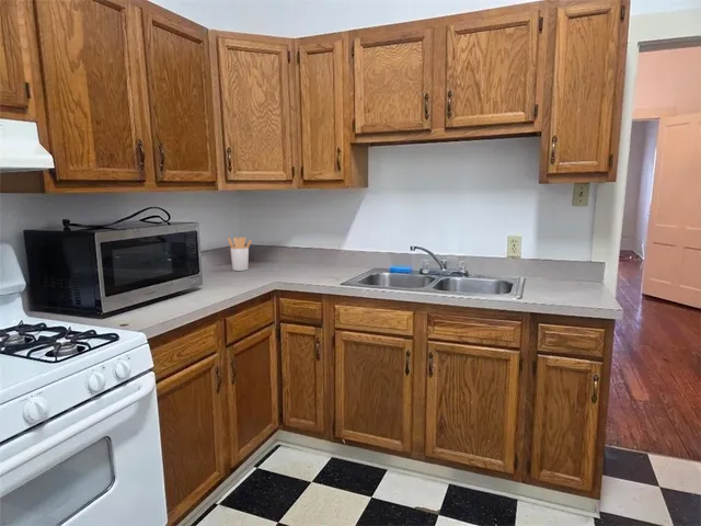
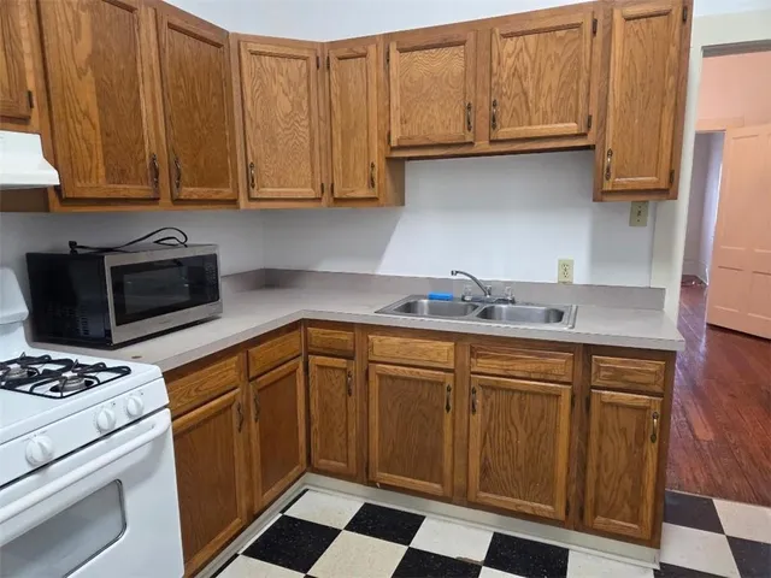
- utensil holder [227,236,253,272]
